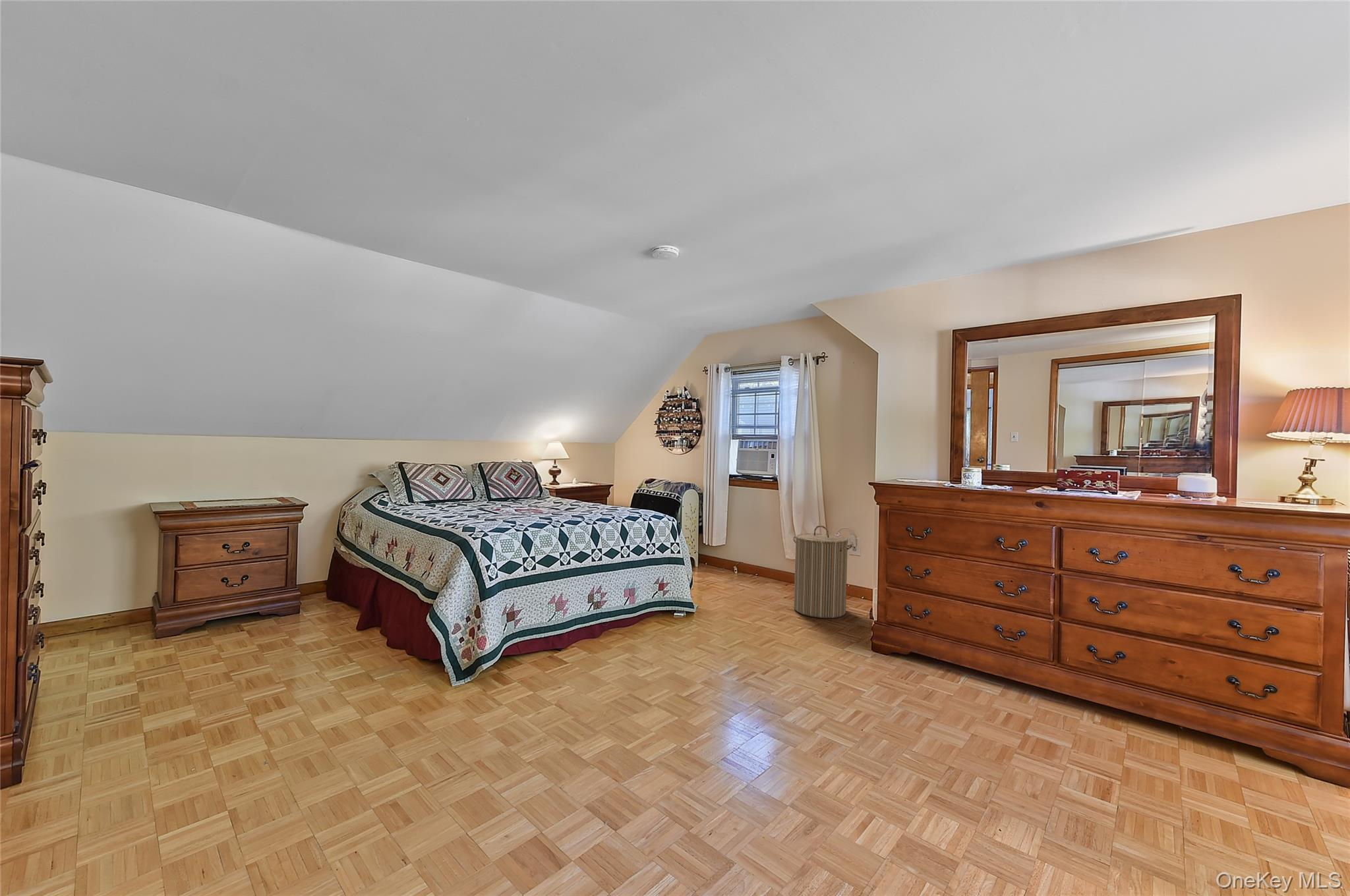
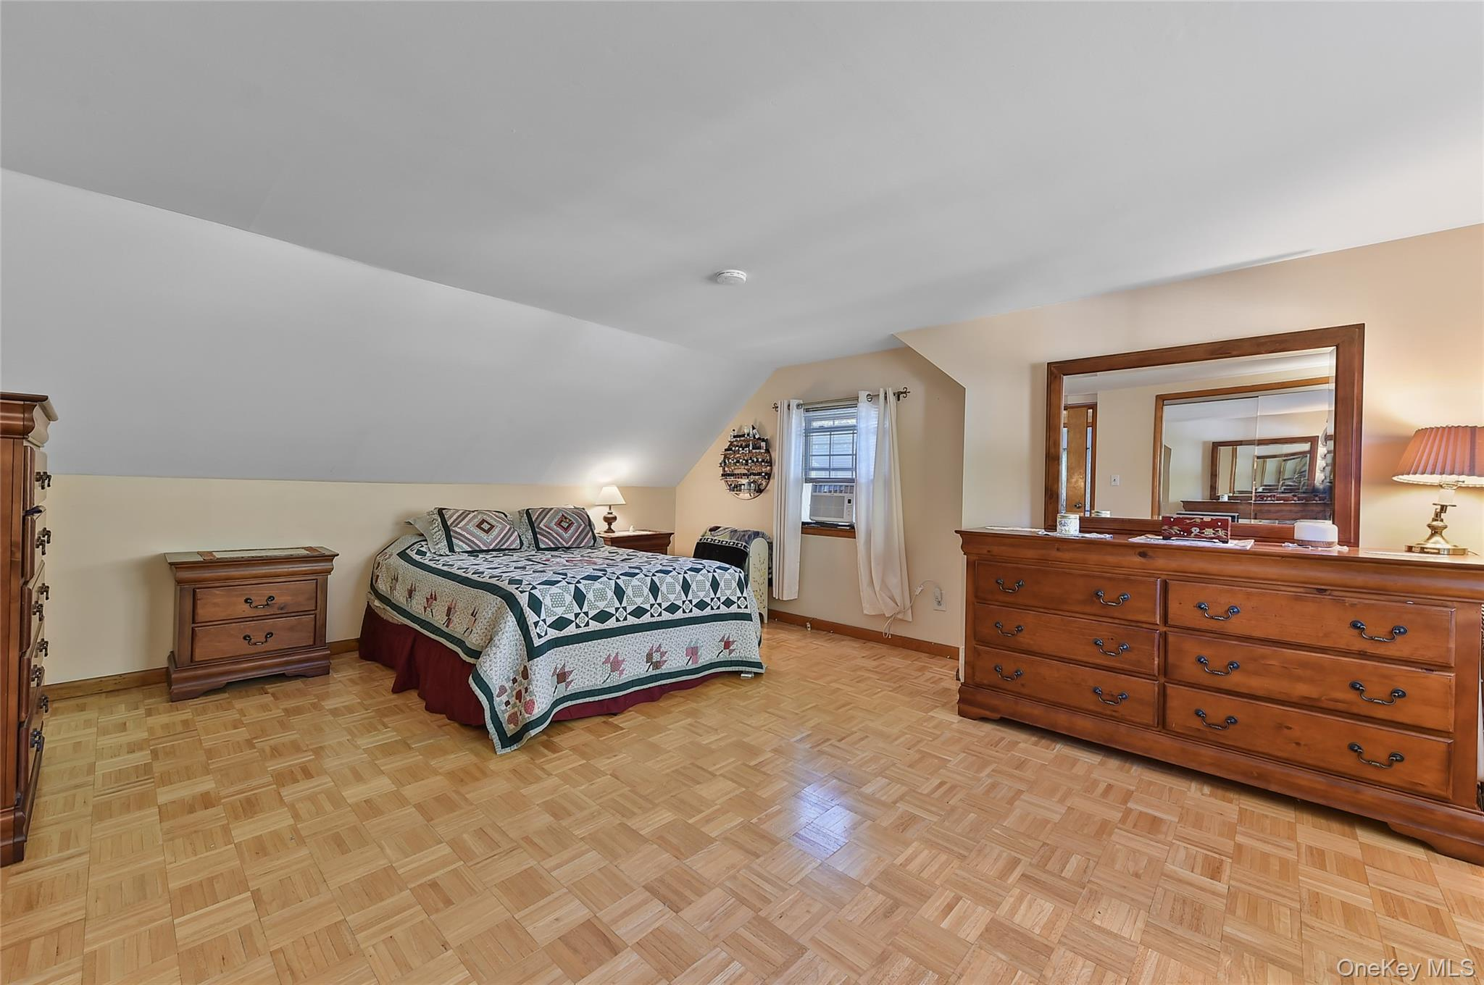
- laundry hamper [792,525,853,619]
